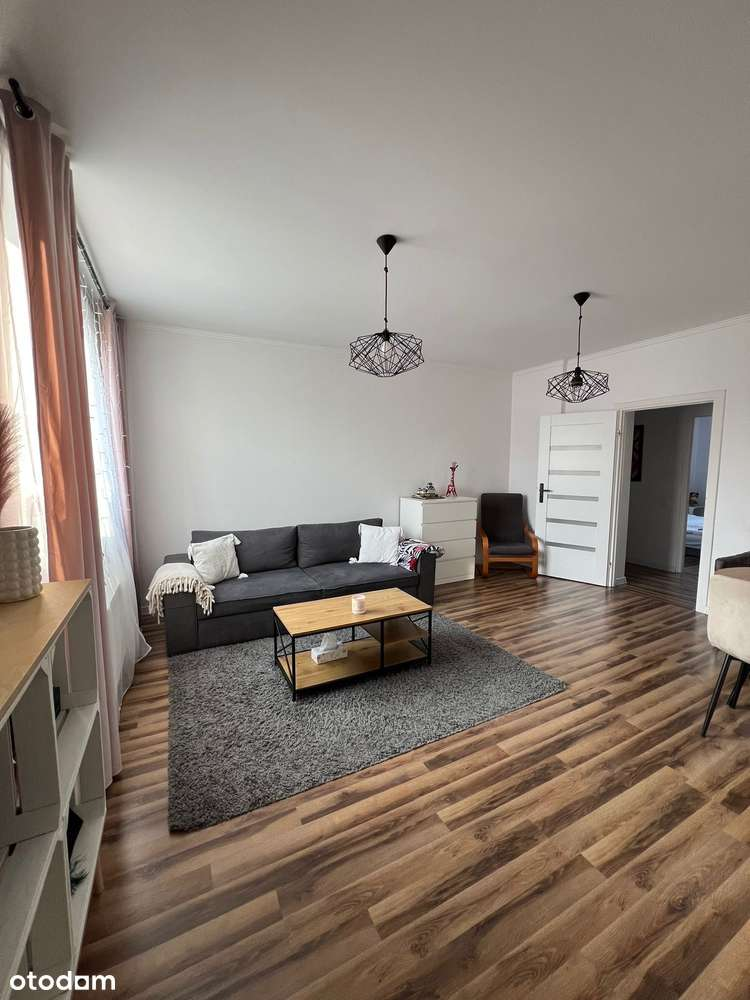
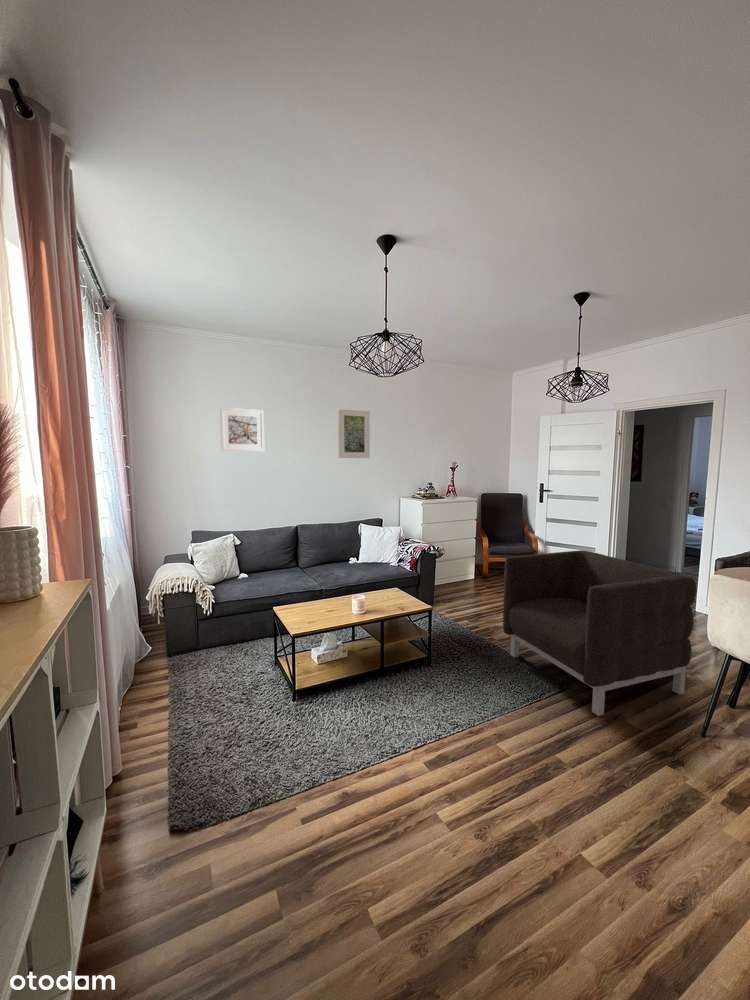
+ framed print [219,407,265,452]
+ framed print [337,408,371,459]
+ armchair [502,549,697,717]
